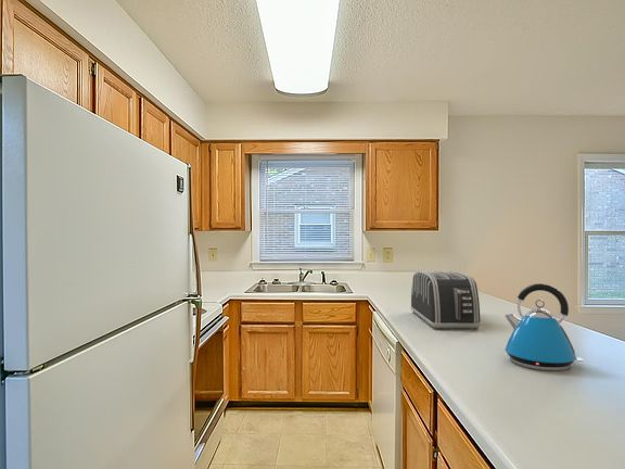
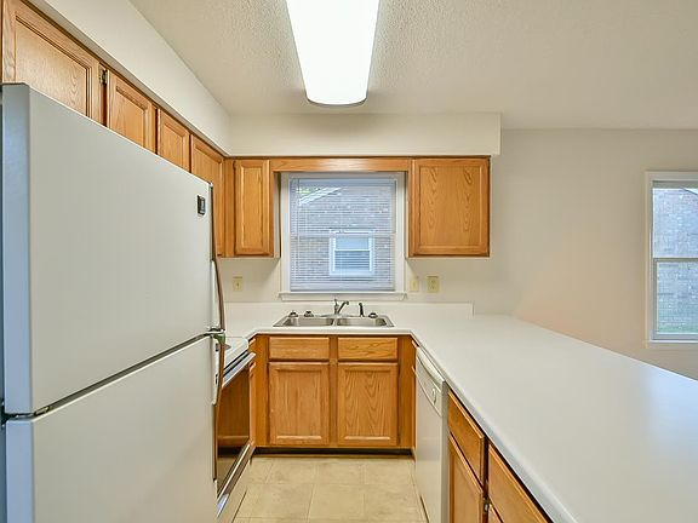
- toaster [410,270,482,331]
- kettle [503,282,584,372]
